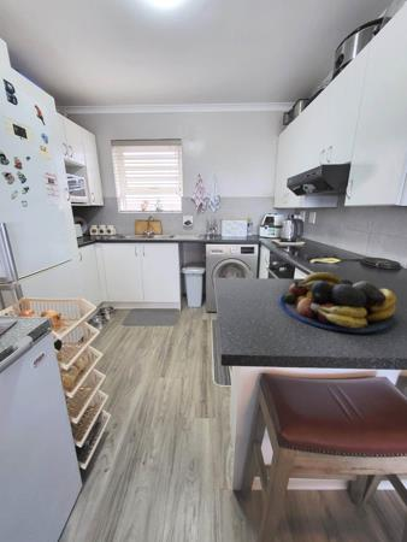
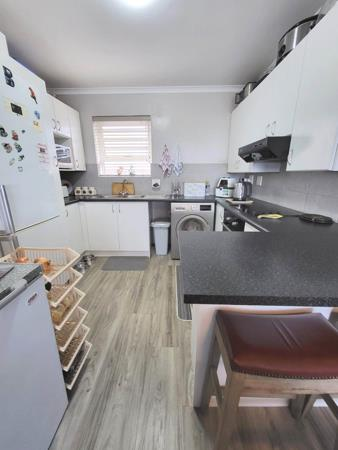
- fruit bowl [277,271,397,334]
